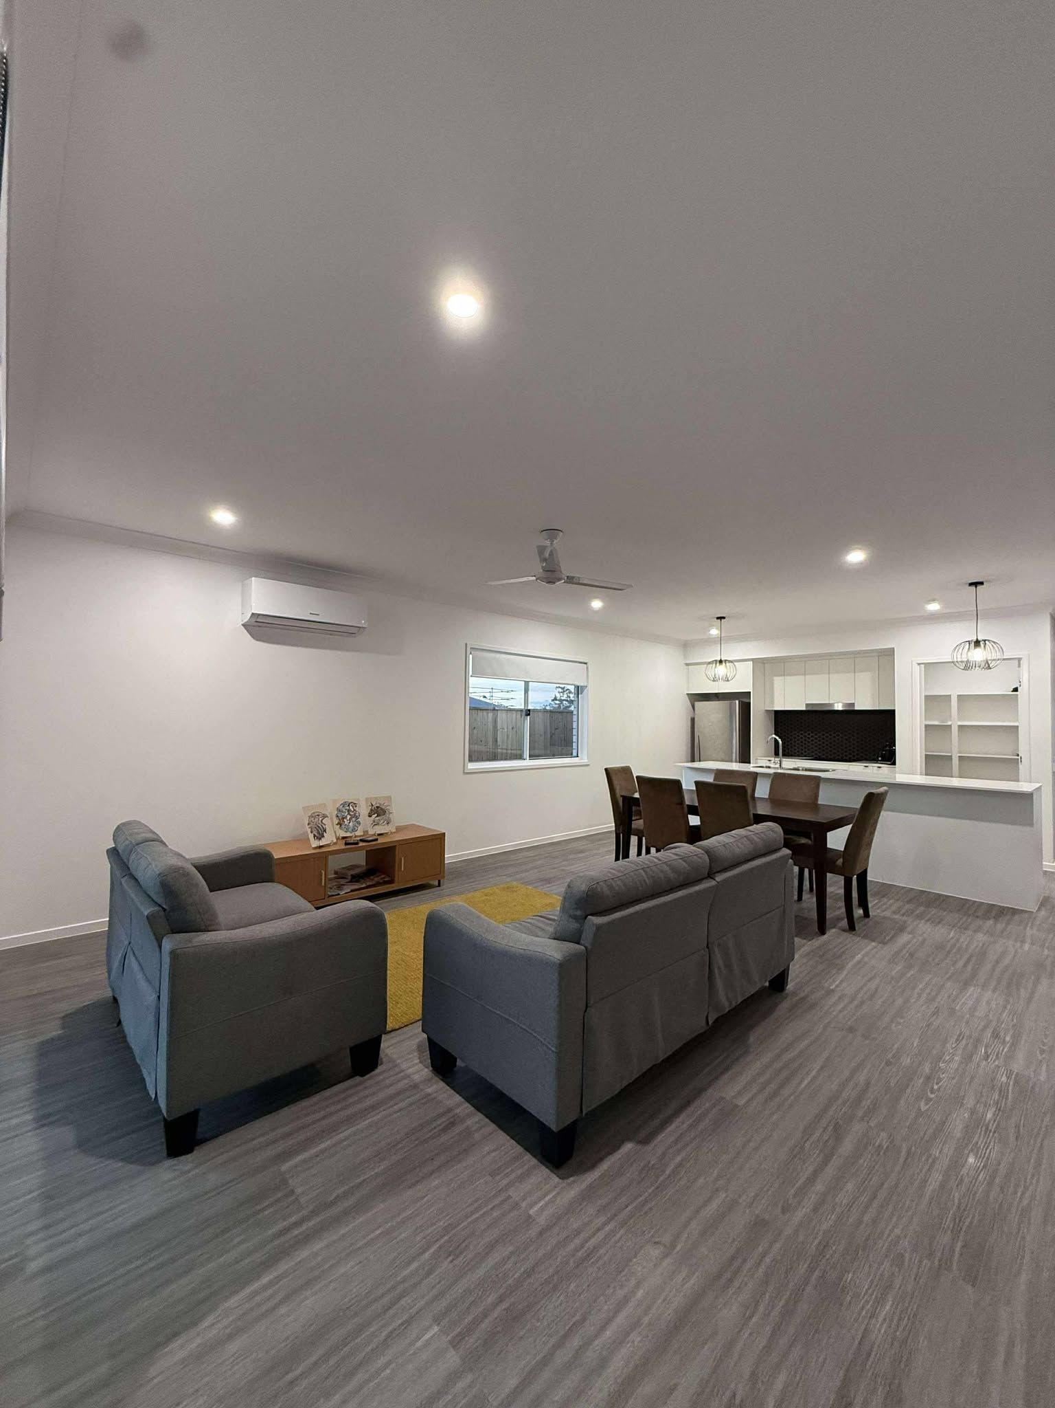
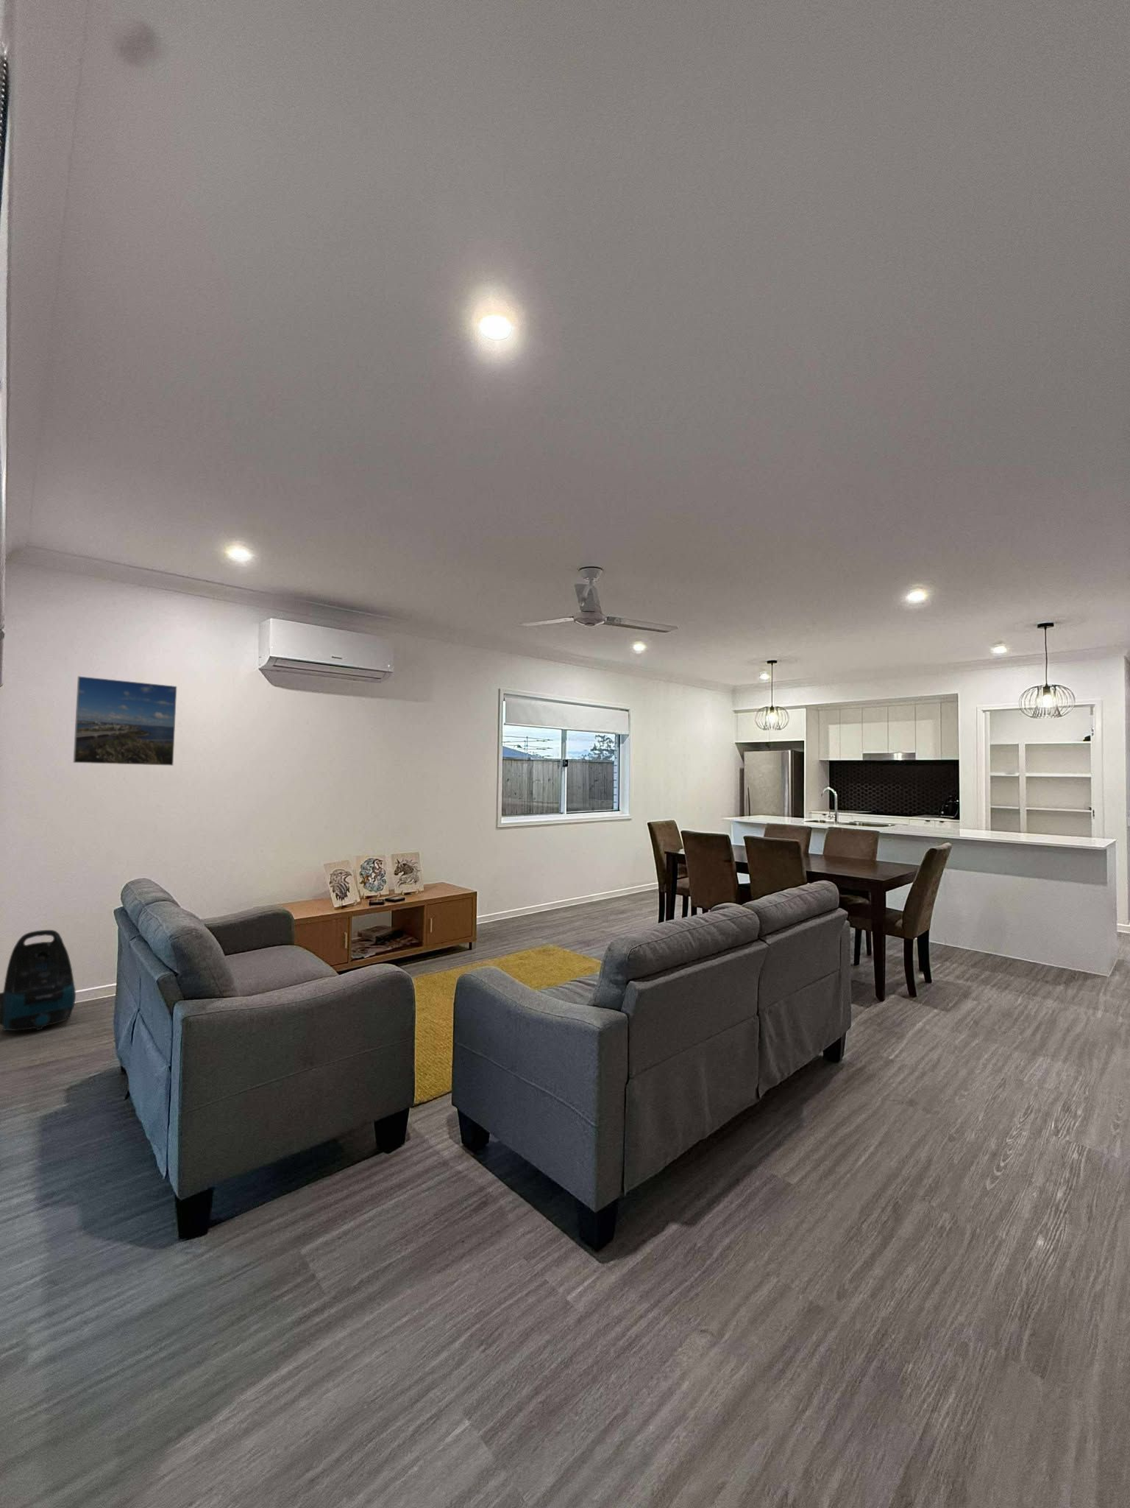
+ vacuum cleaner [0,930,76,1032]
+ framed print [72,676,177,767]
